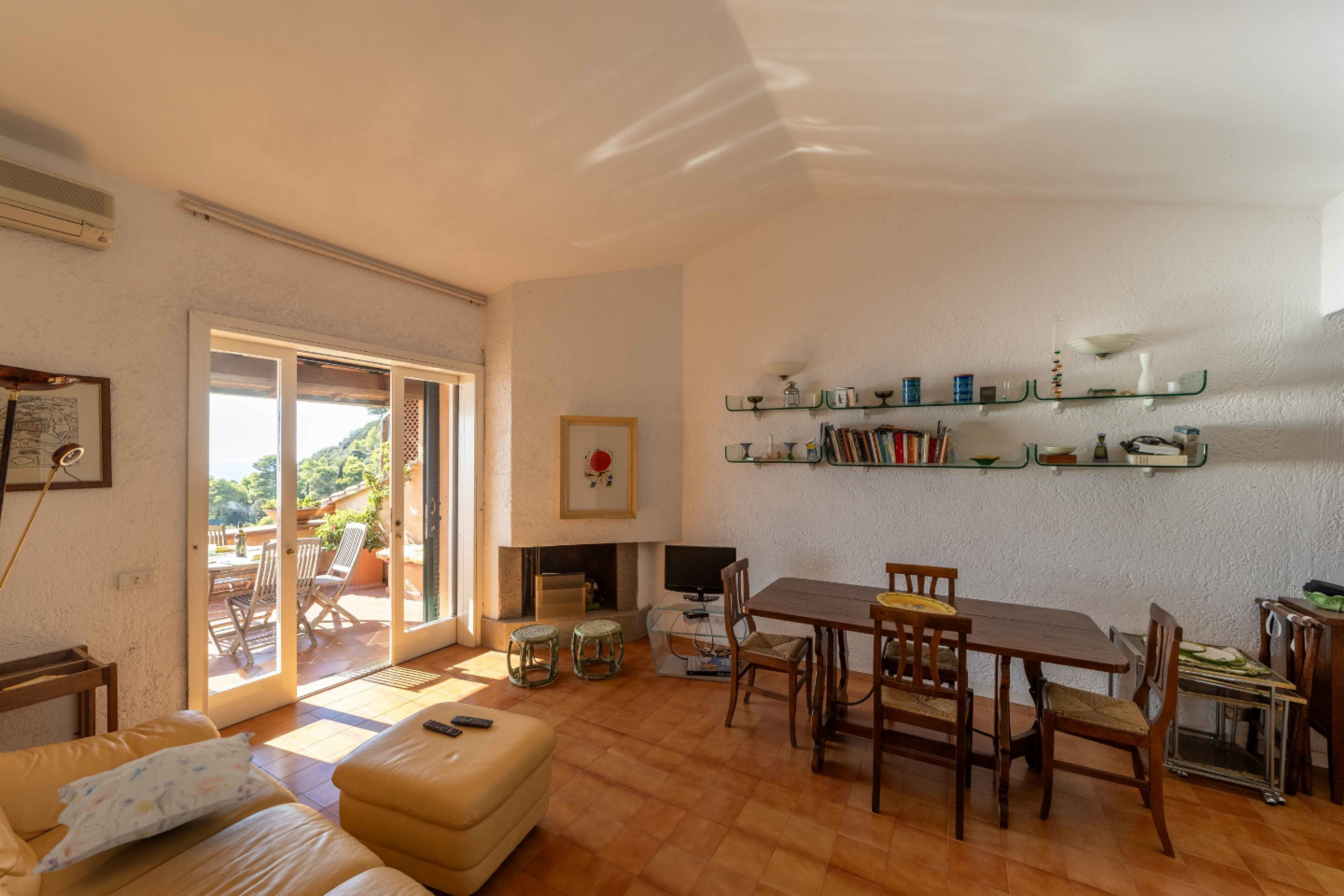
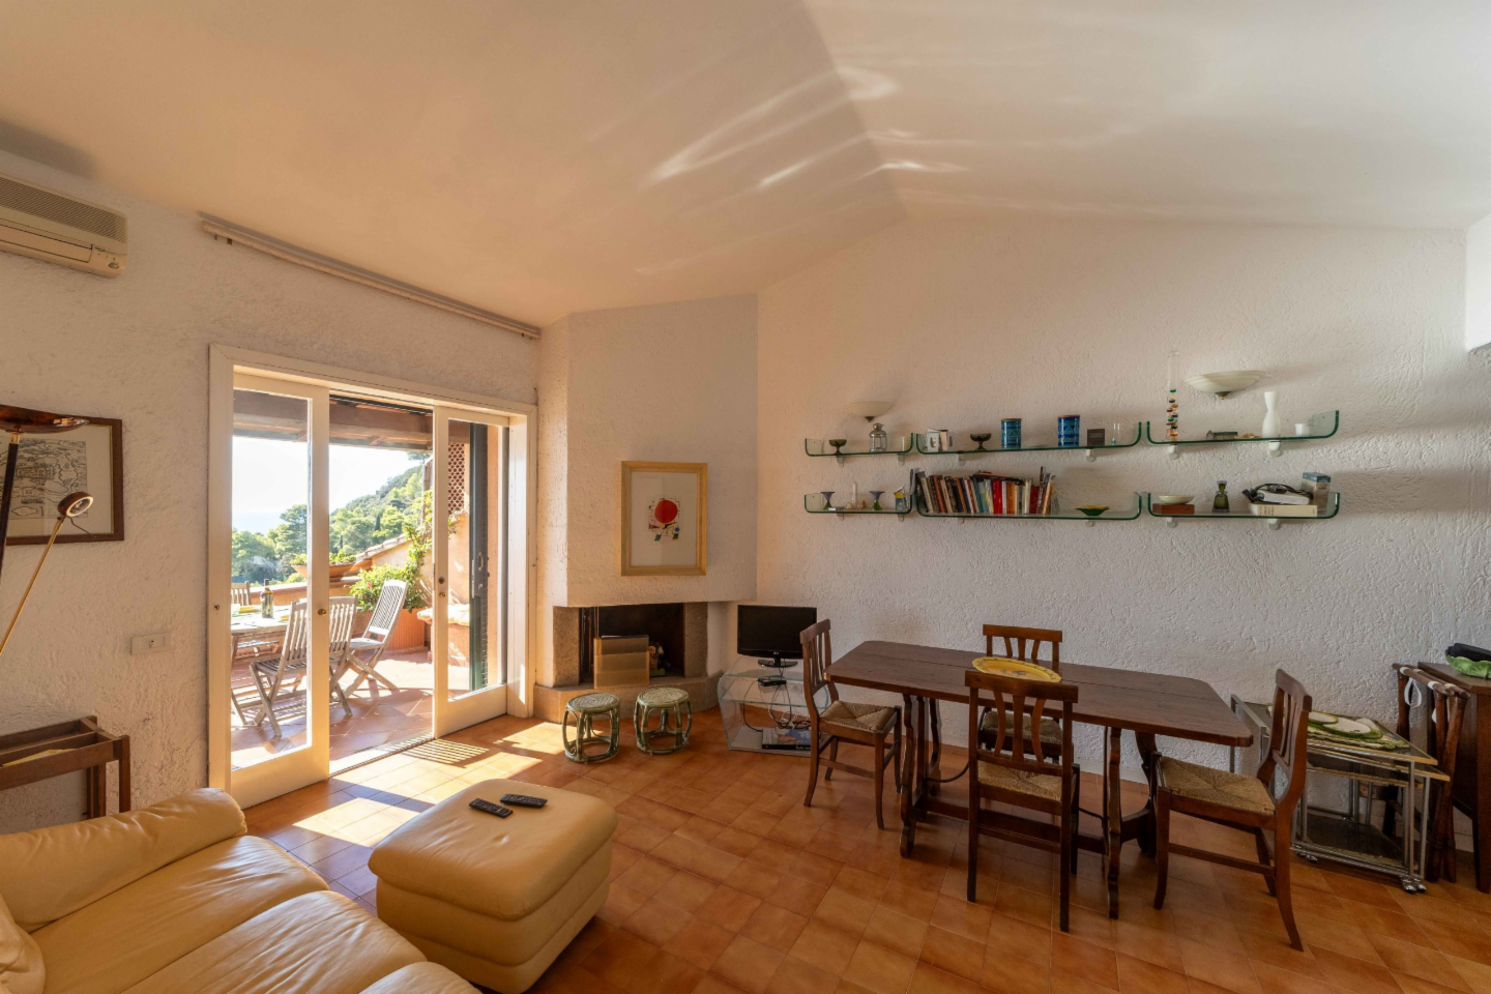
- decorative pillow [32,731,273,875]
